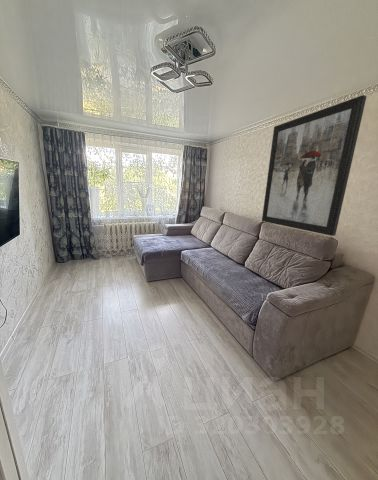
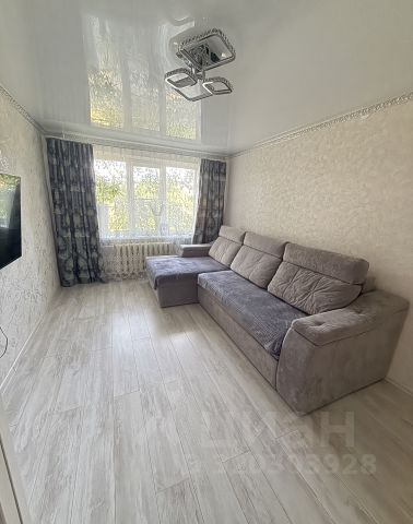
- wall art [261,94,368,237]
